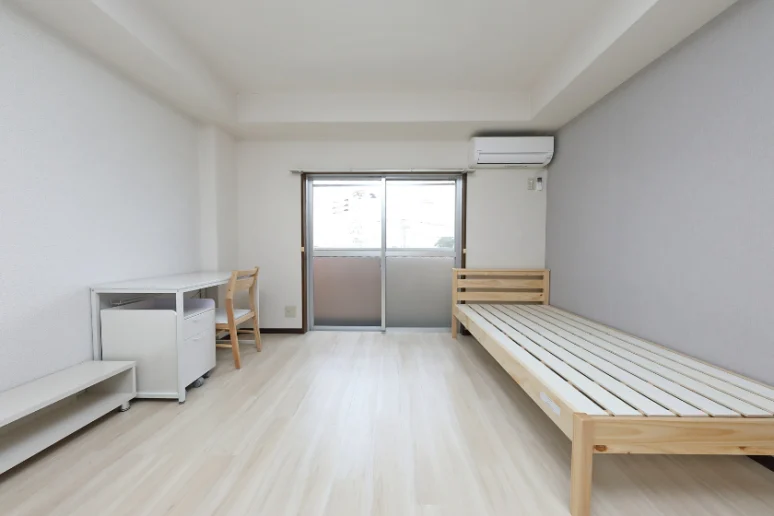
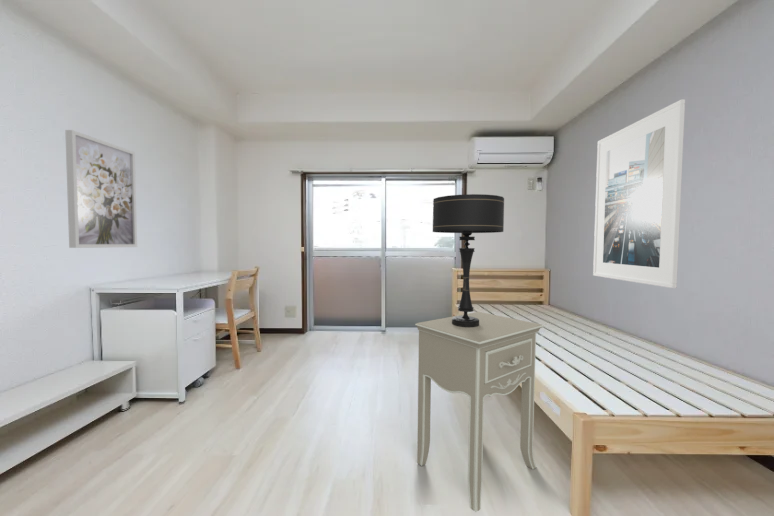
+ table lamp [432,193,505,327]
+ wall art [64,129,138,249]
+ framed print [592,99,686,289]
+ nightstand [414,311,545,513]
